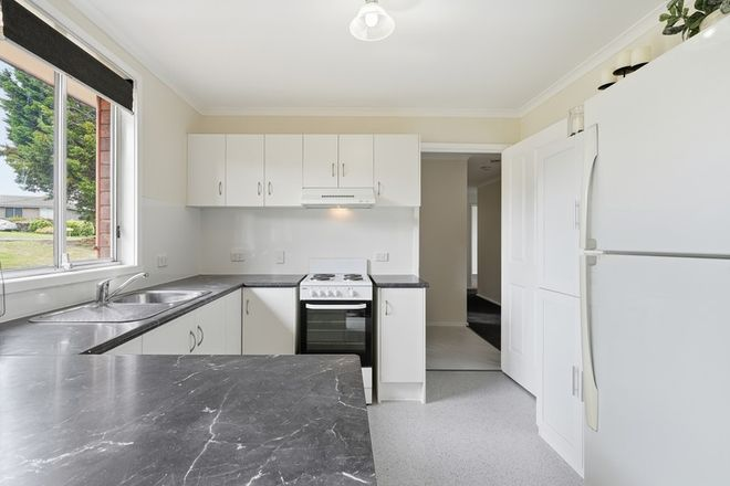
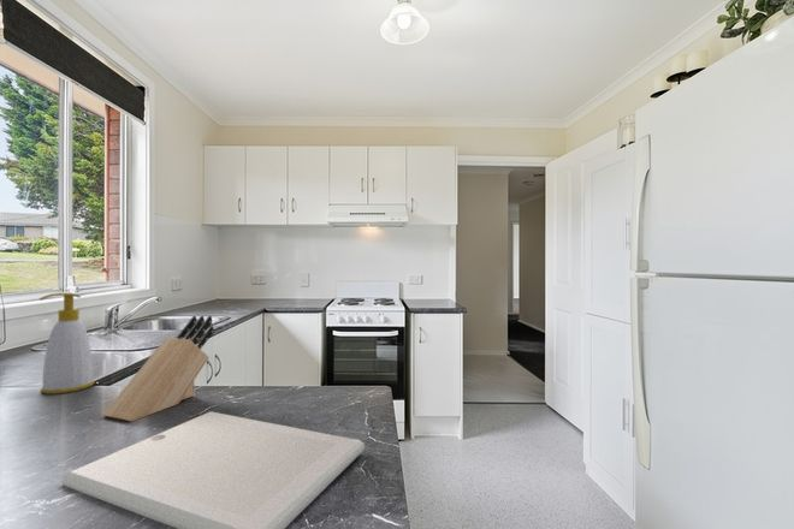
+ soap bottle [38,292,95,396]
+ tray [60,410,366,529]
+ knife block [102,315,215,423]
